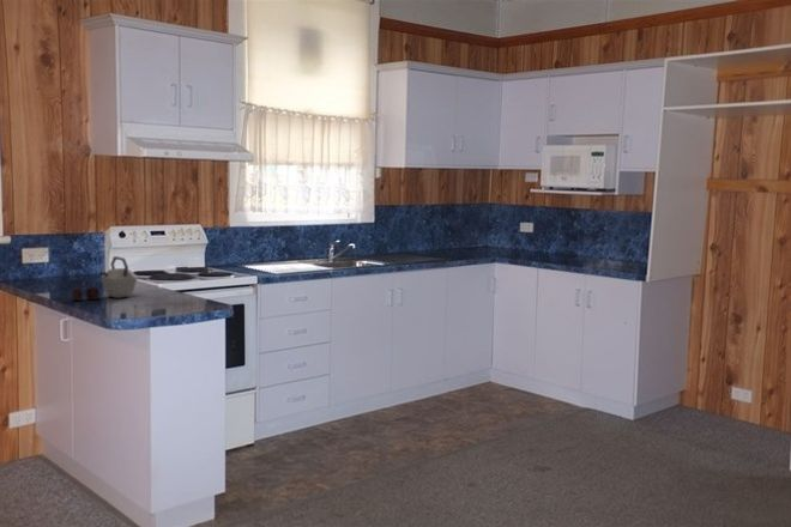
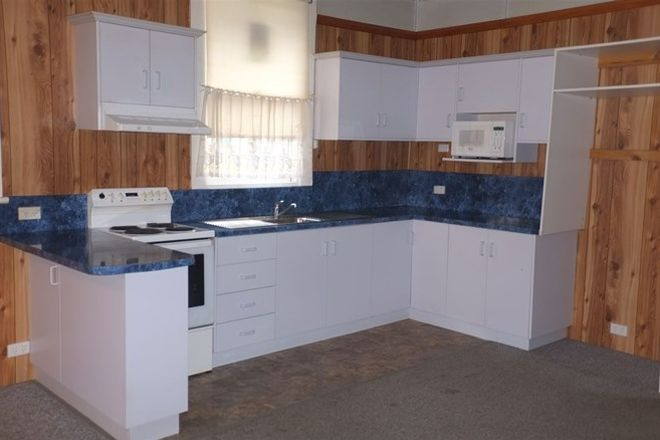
- kettle [72,255,139,302]
